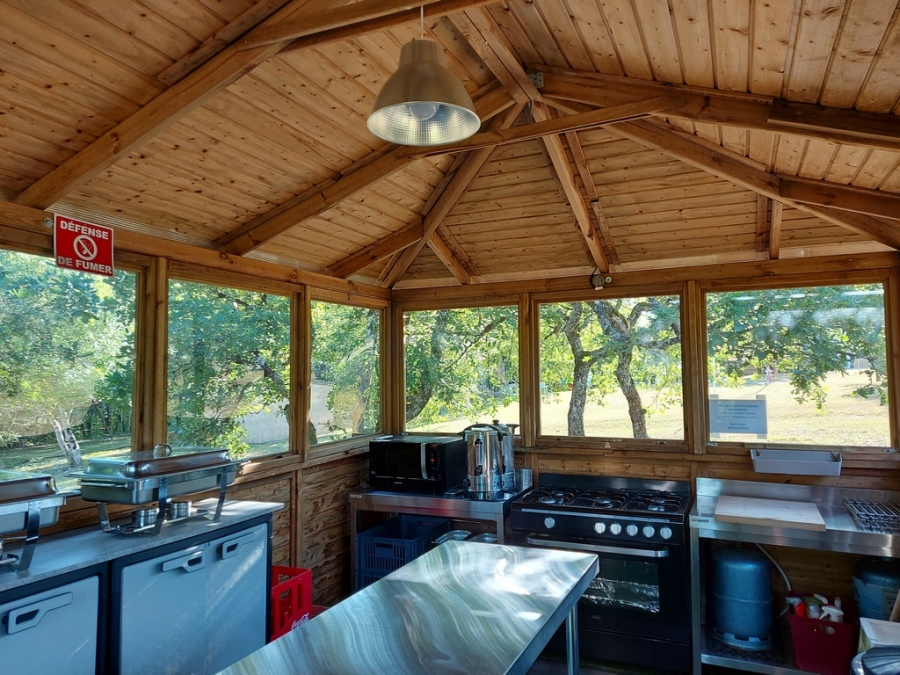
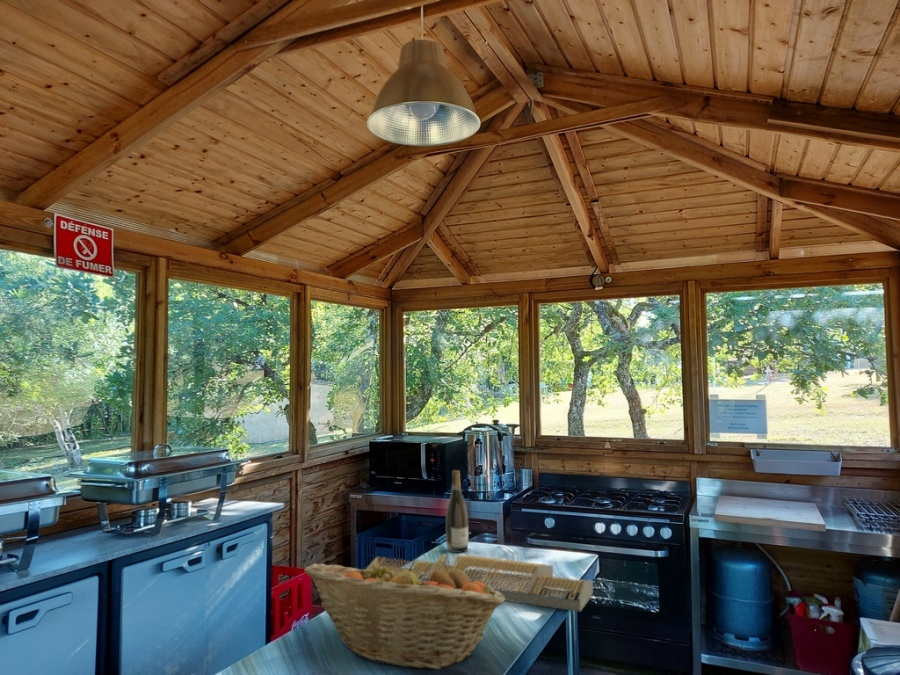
+ fruit basket [303,557,505,670]
+ wine bottle [445,469,469,554]
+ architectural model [364,553,594,613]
